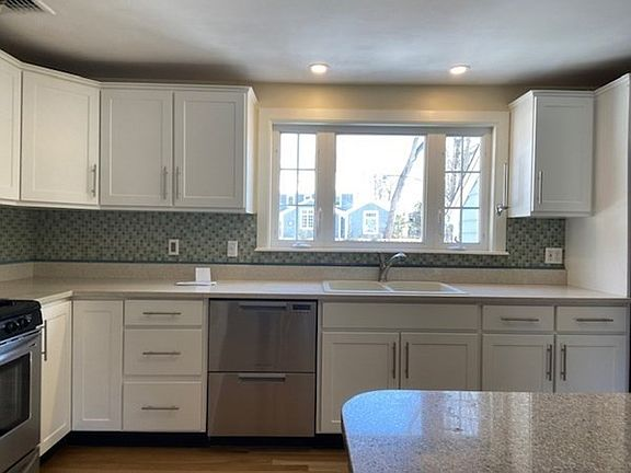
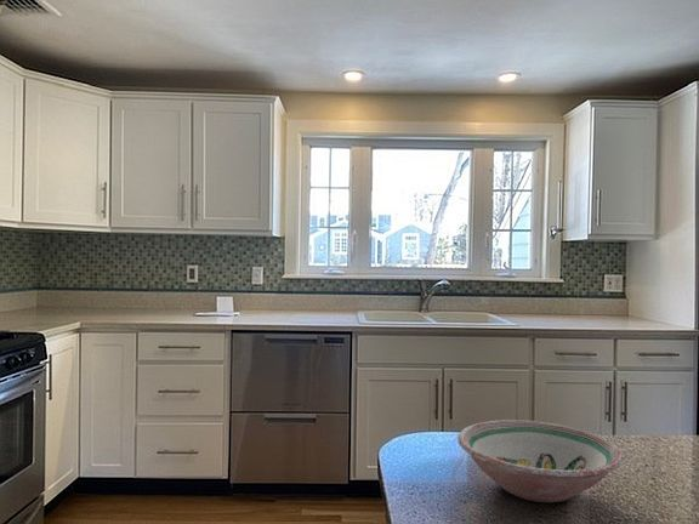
+ bowl [456,418,626,503]
